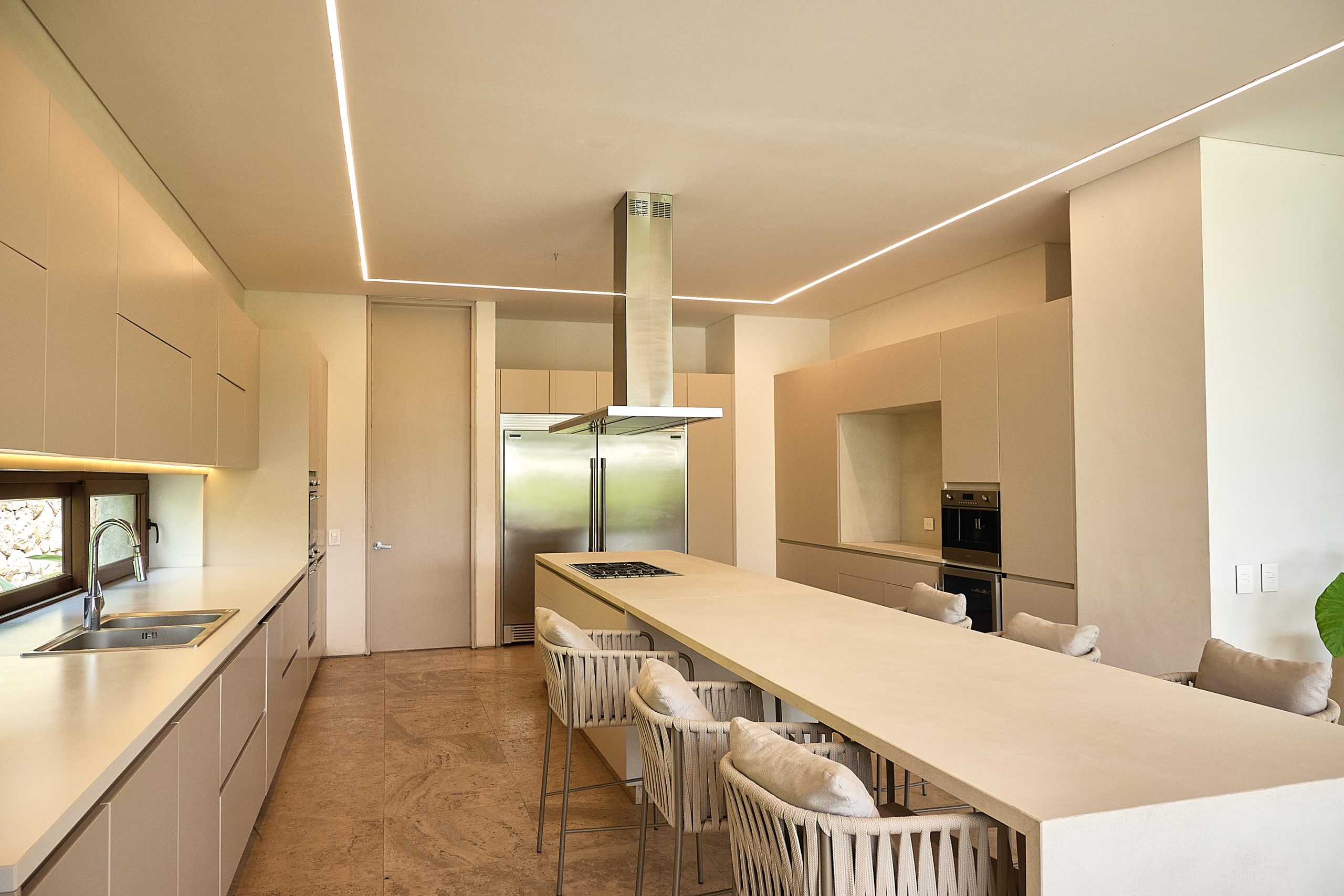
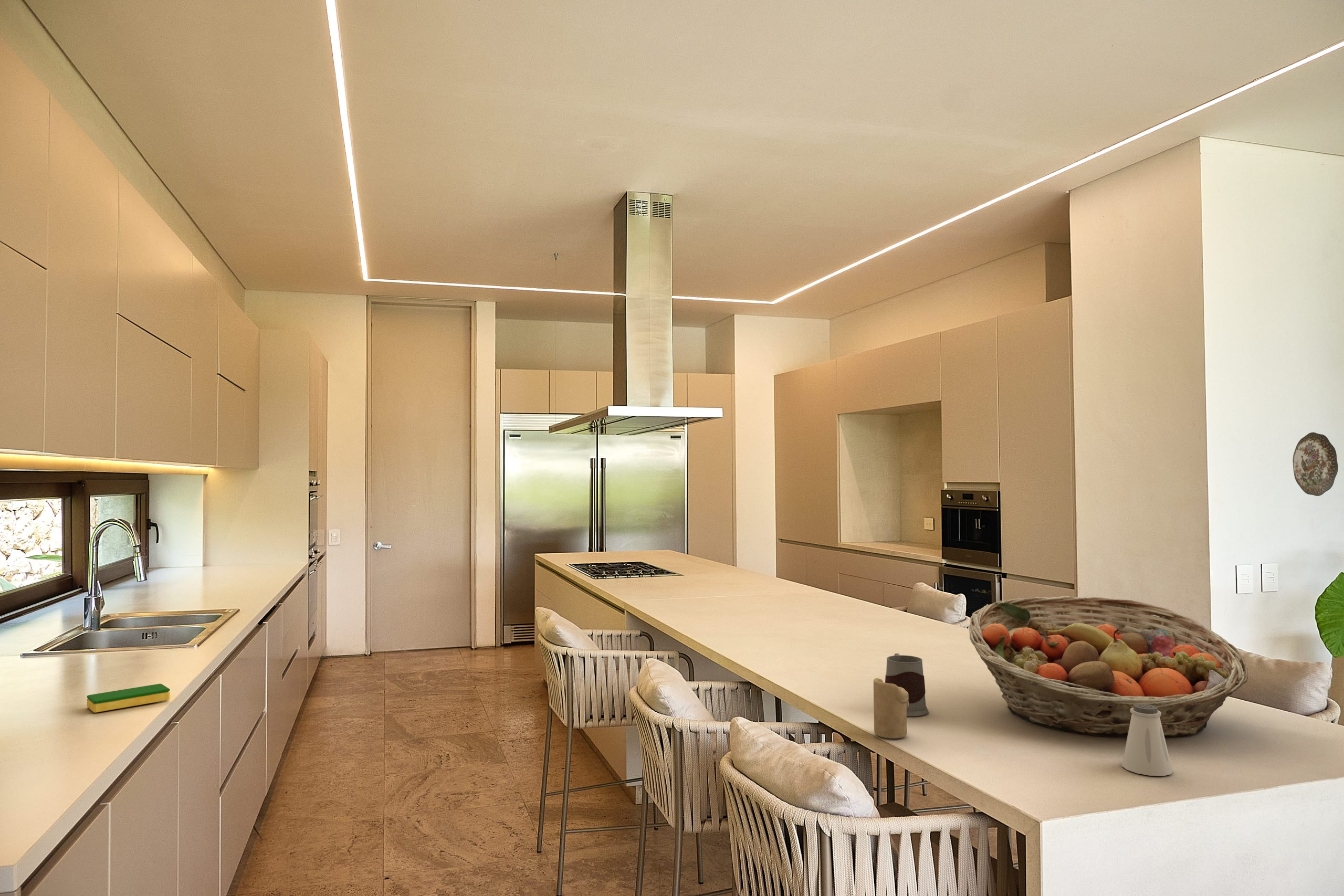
+ decorative plate [1292,432,1339,497]
+ mug [885,653,929,717]
+ candle [873,678,909,739]
+ fruit basket [969,596,1248,737]
+ saltshaker [1121,704,1173,776]
+ dish sponge [86,683,170,713]
